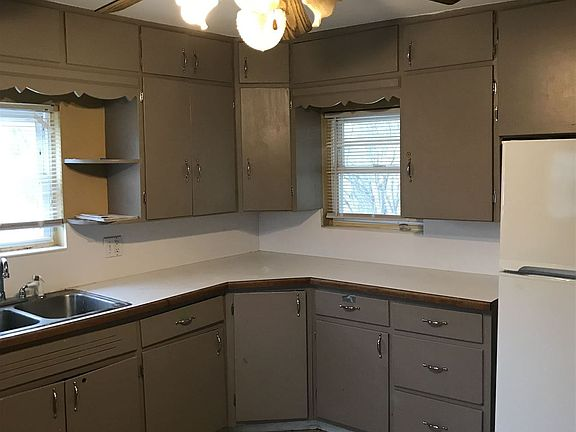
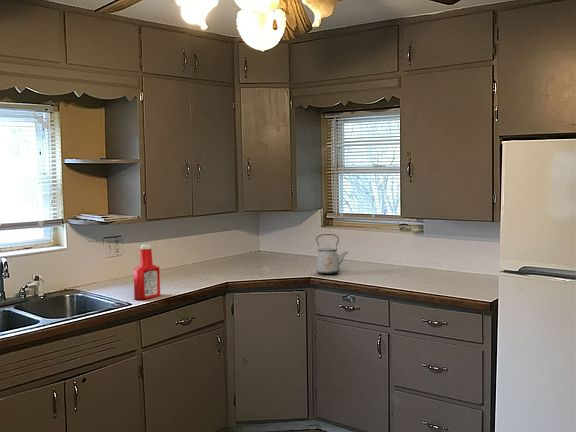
+ soap bottle [133,244,161,301]
+ kettle [315,233,349,276]
